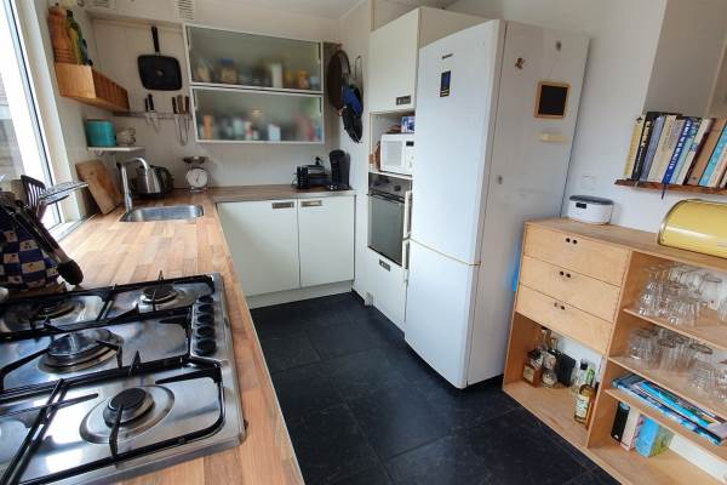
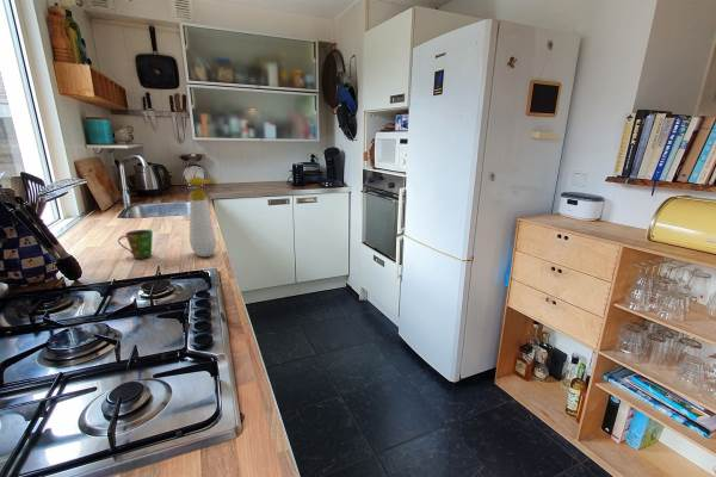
+ cup [117,229,154,260]
+ soap bottle [186,175,217,258]
